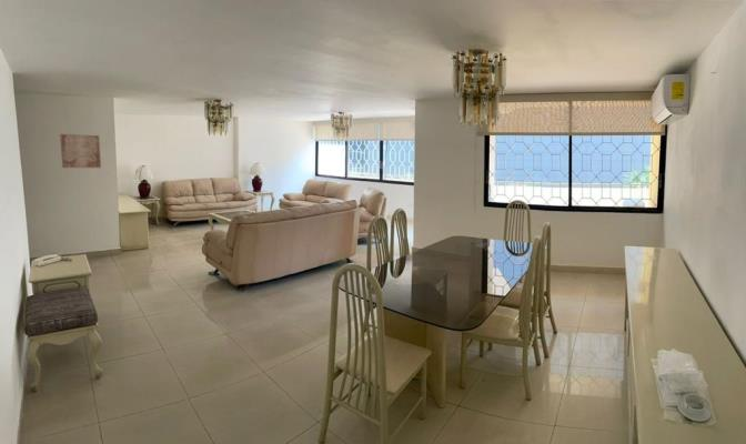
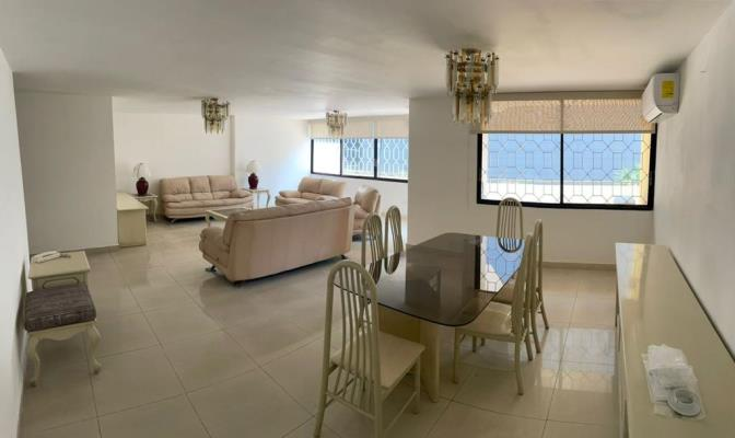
- wall art [59,133,102,169]
